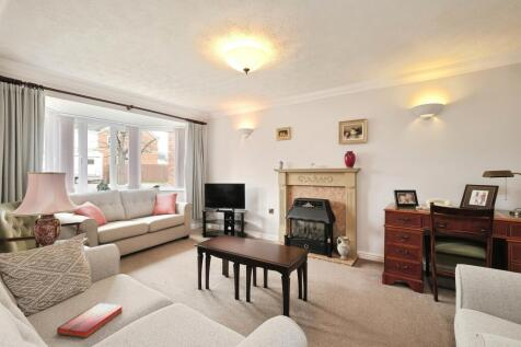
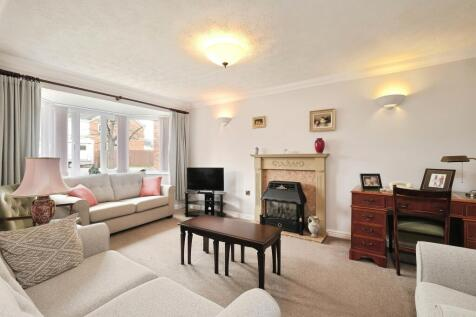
- hardback book [56,302,124,339]
